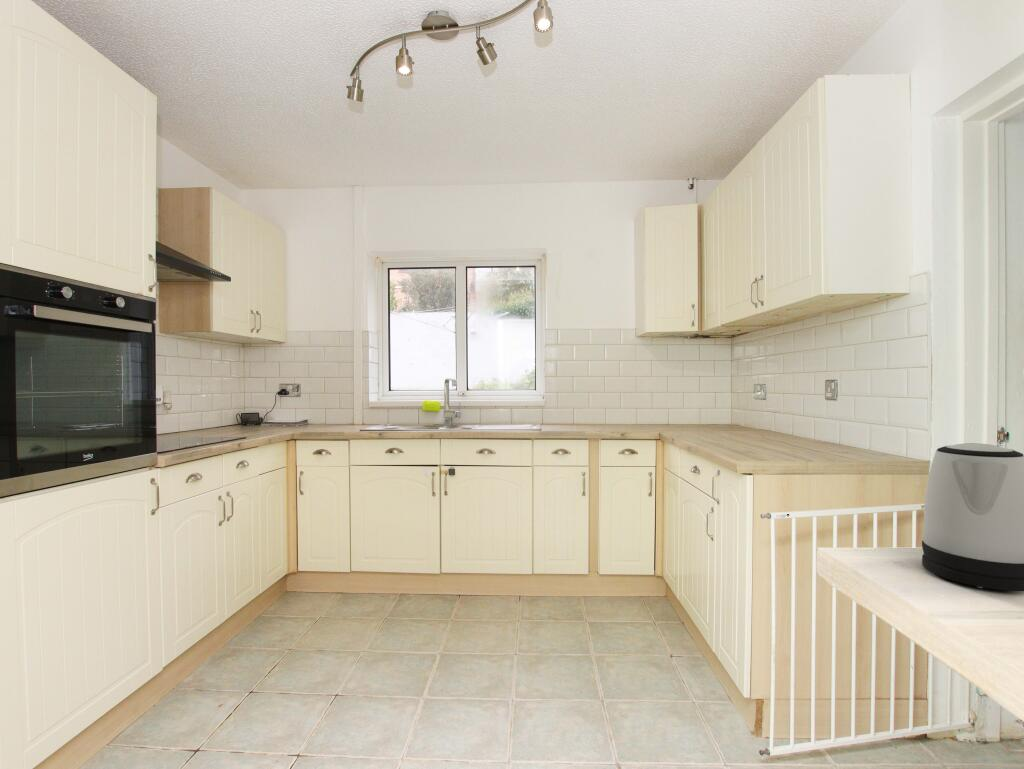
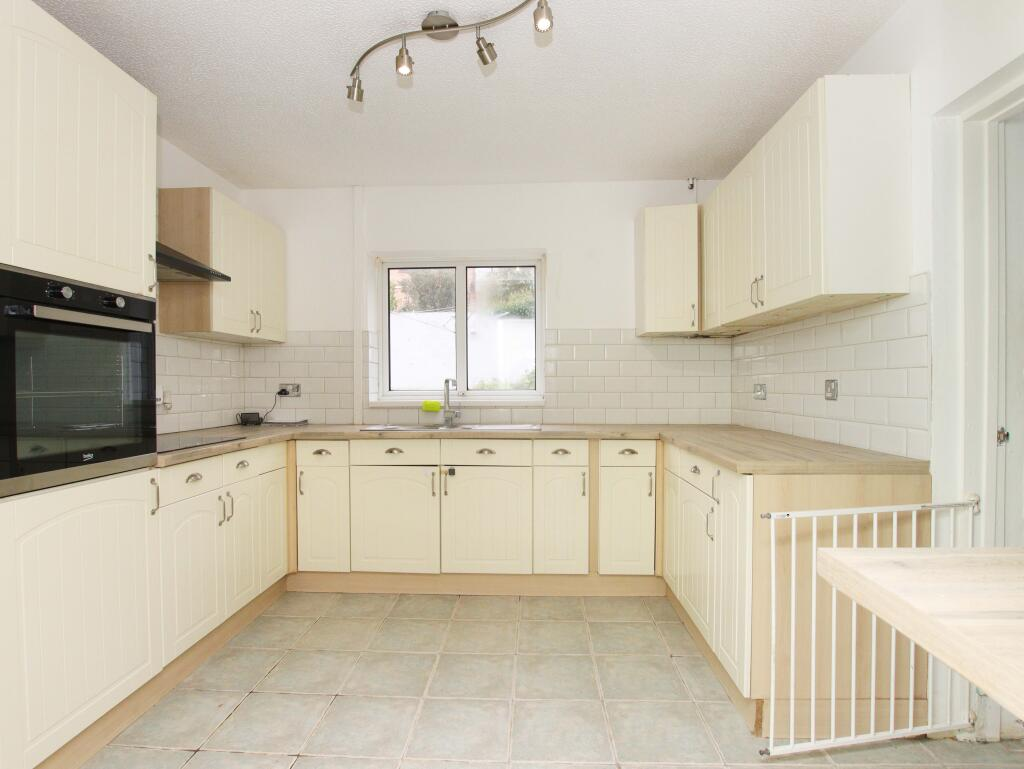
- kettle [921,442,1024,592]
